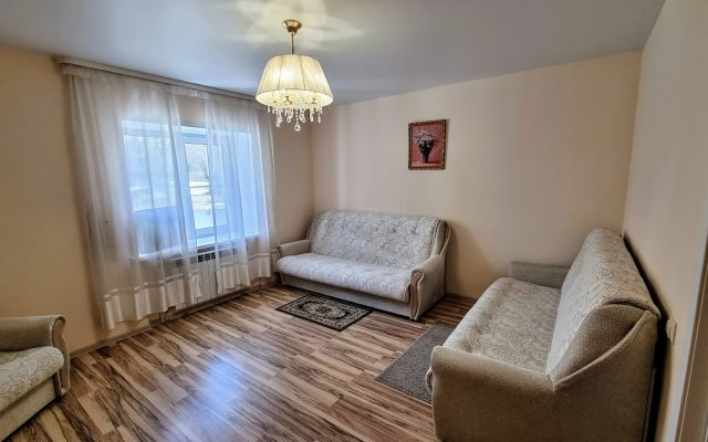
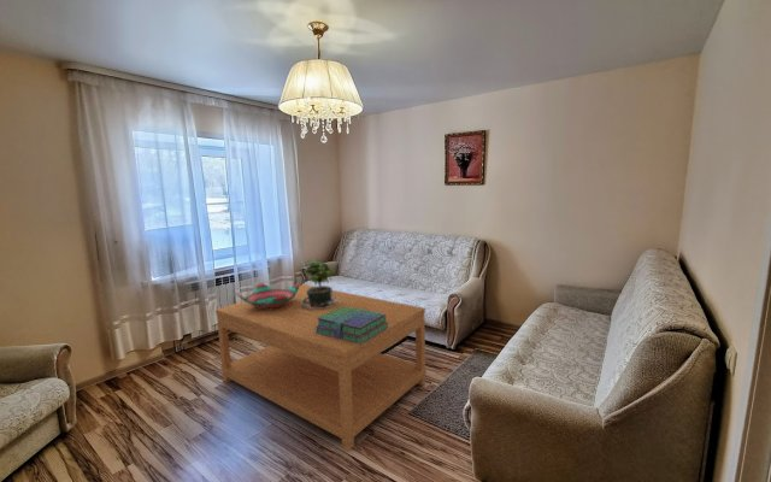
+ potted plant [301,258,341,310]
+ coffee table [214,283,428,452]
+ decorative bowl [236,281,301,310]
+ stack of books [316,306,388,345]
